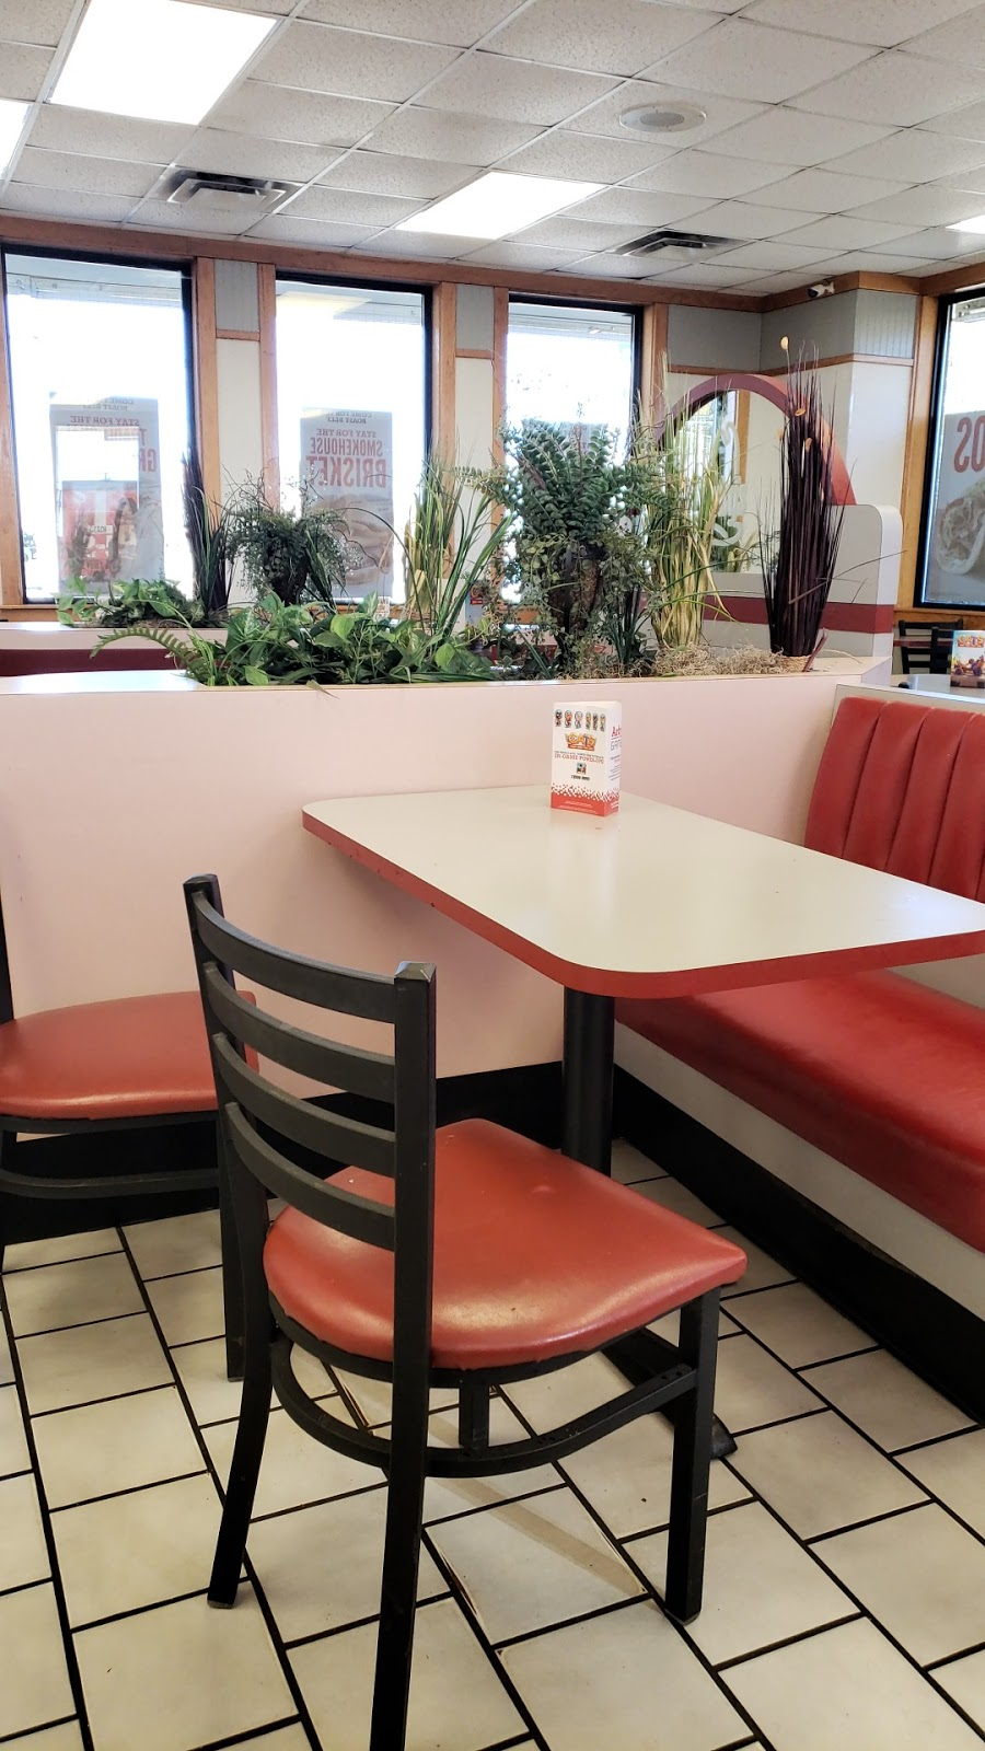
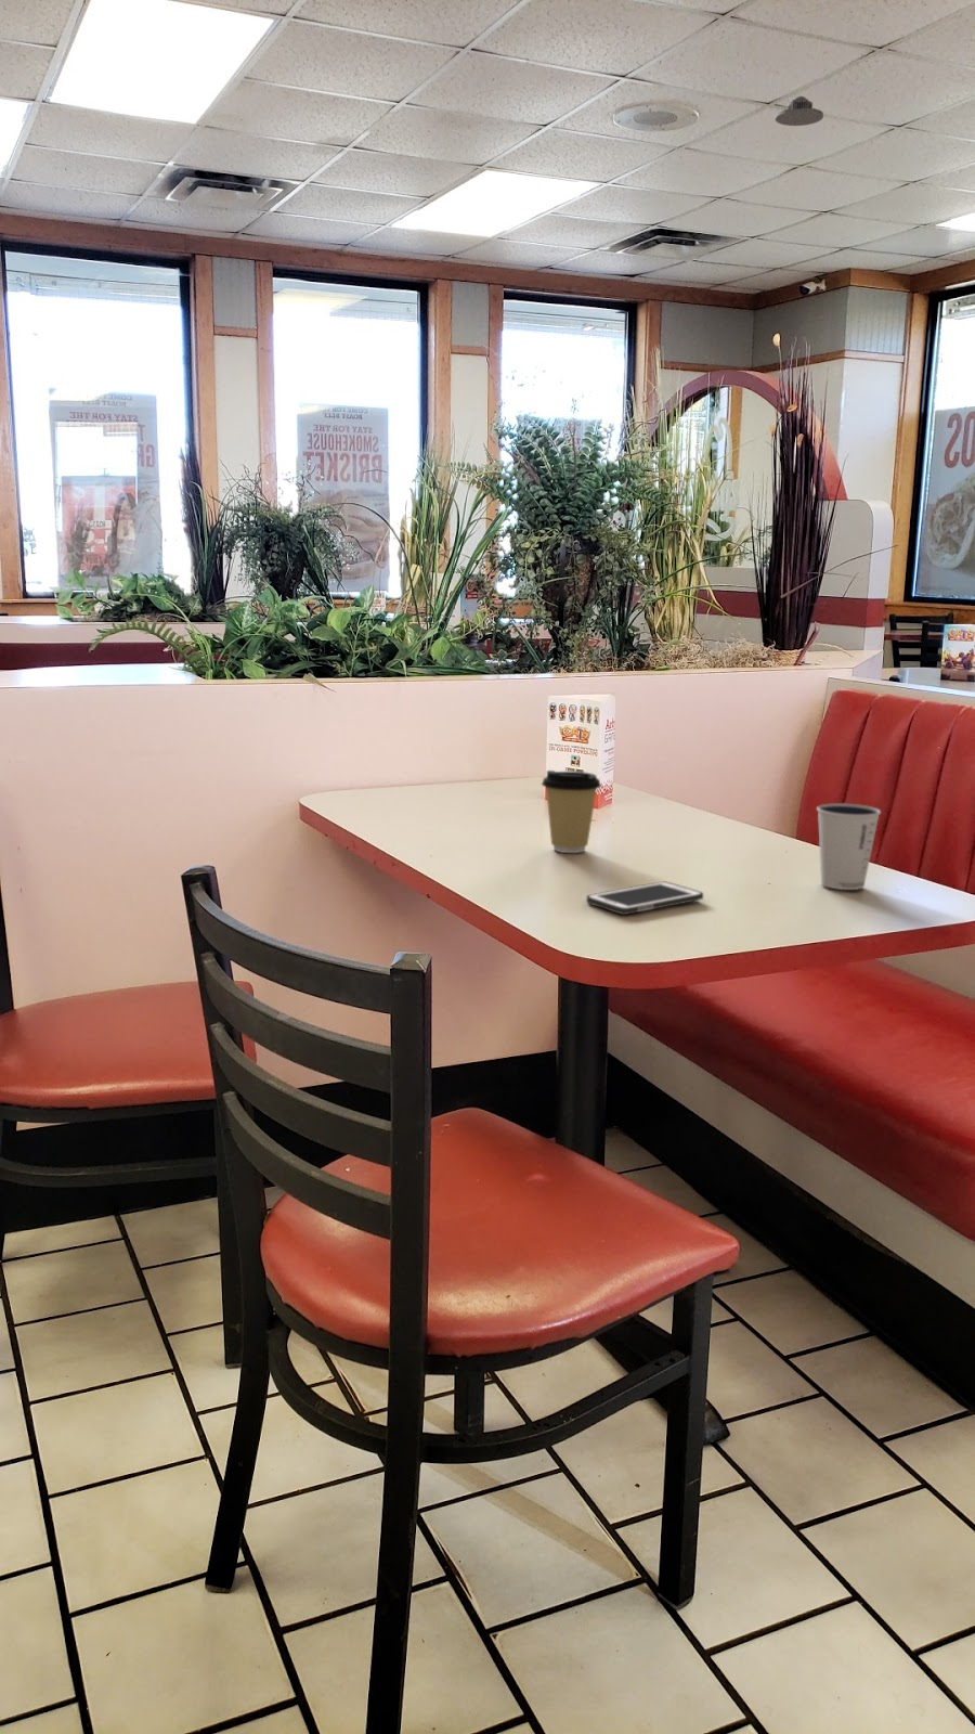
+ dixie cup [815,801,882,891]
+ cell phone [585,881,704,916]
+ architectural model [775,95,825,126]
+ coffee cup [540,769,602,854]
